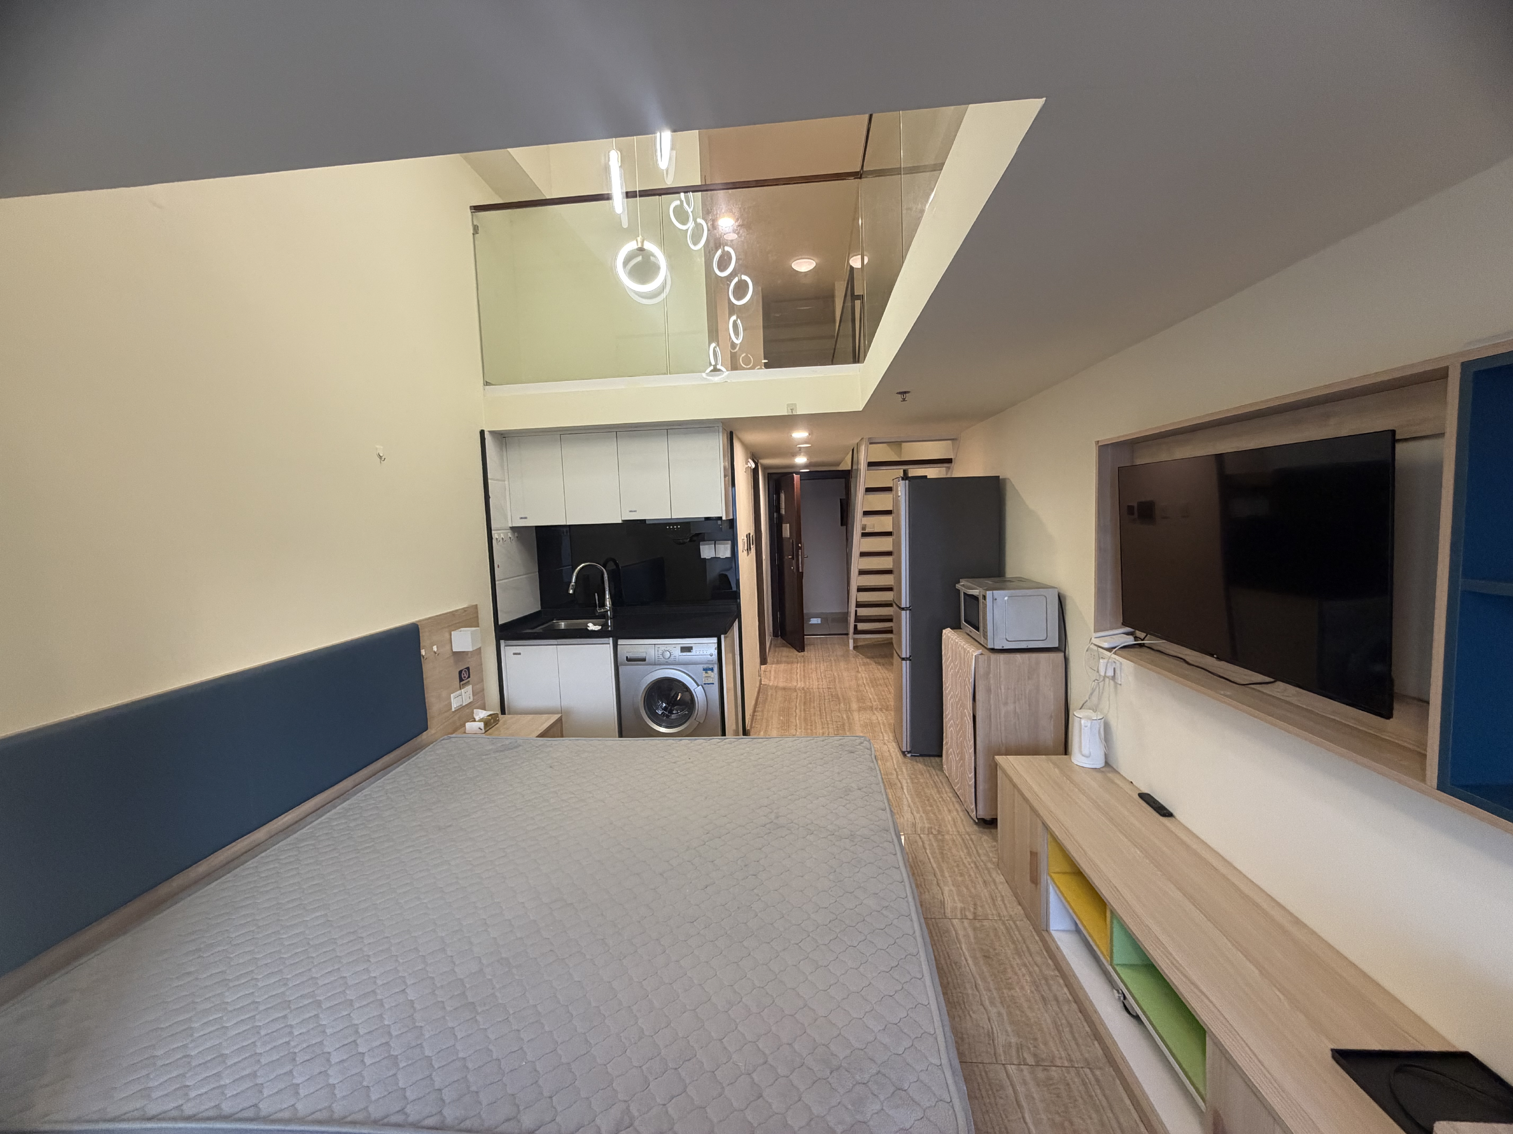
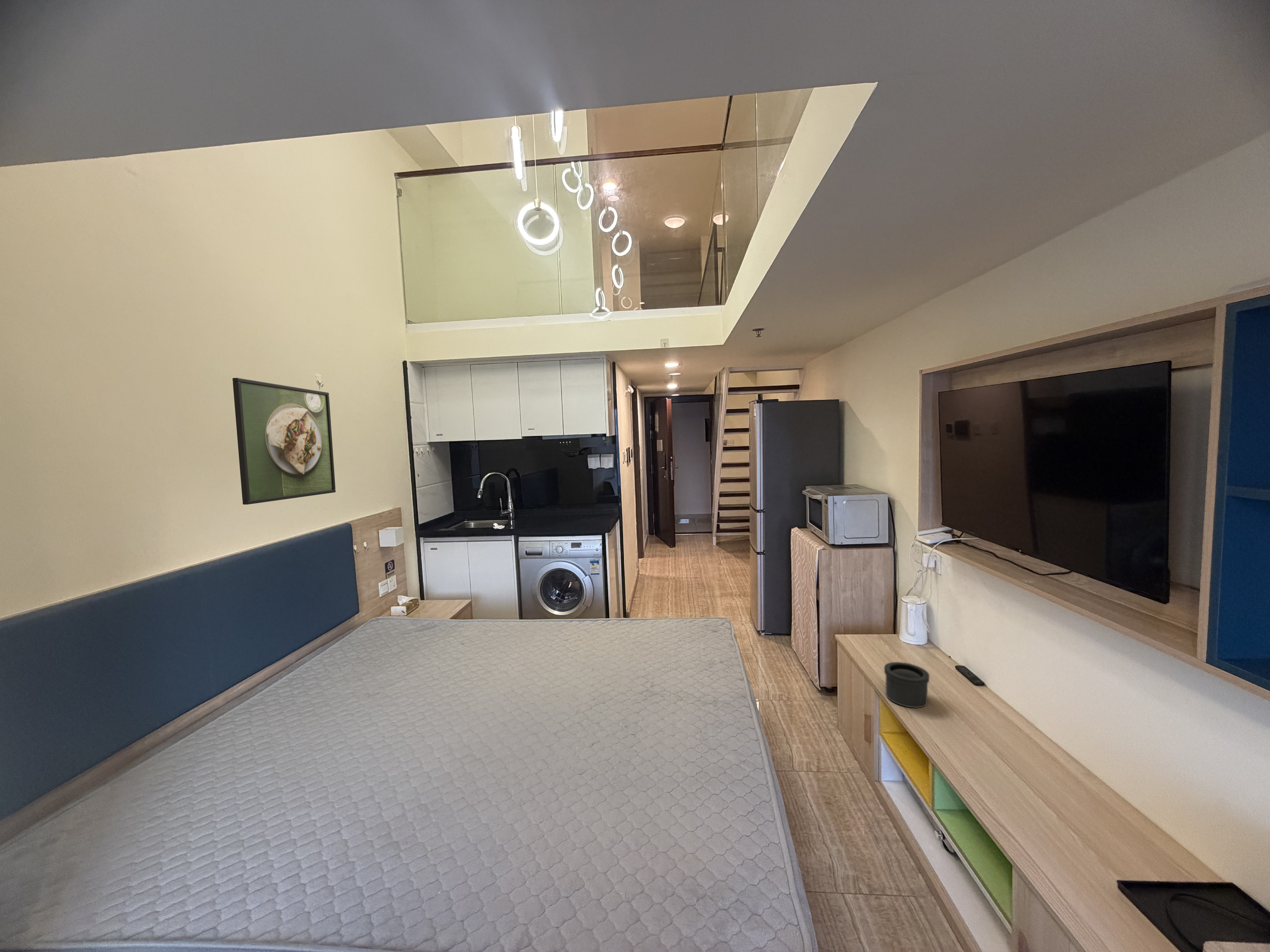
+ speaker [884,662,930,708]
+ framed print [232,377,336,505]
